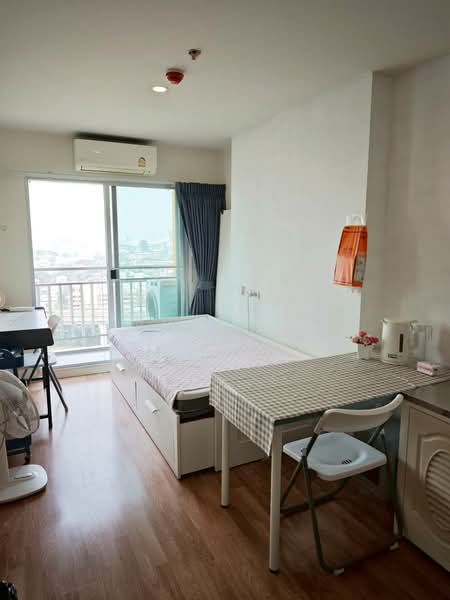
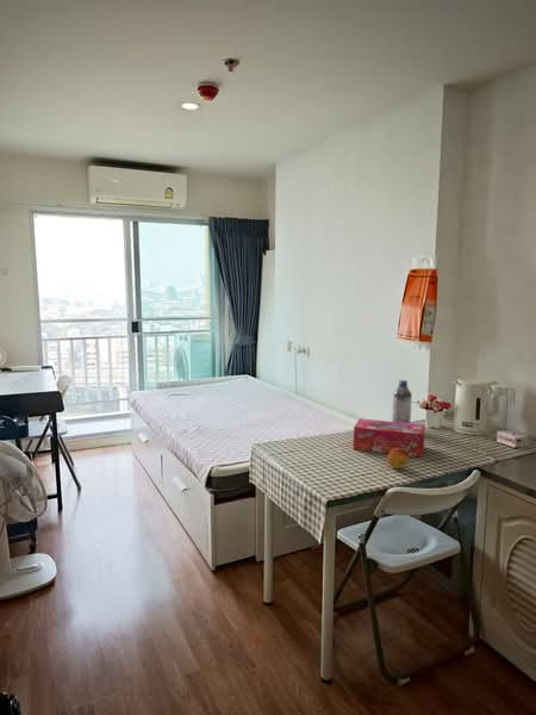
+ water bottle [391,379,413,423]
+ tissue box [353,417,426,459]
+ fruit [386,448,410,470]
